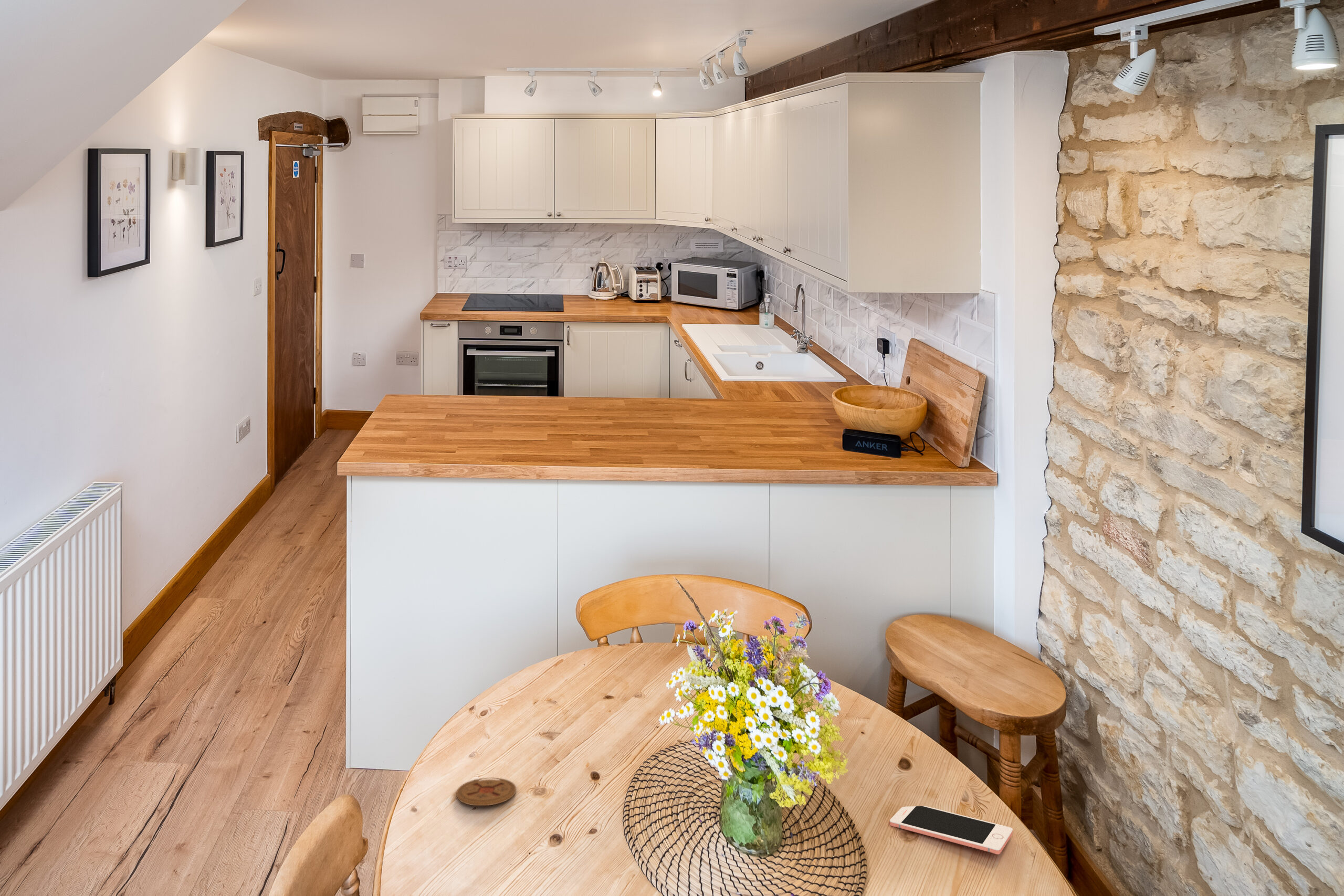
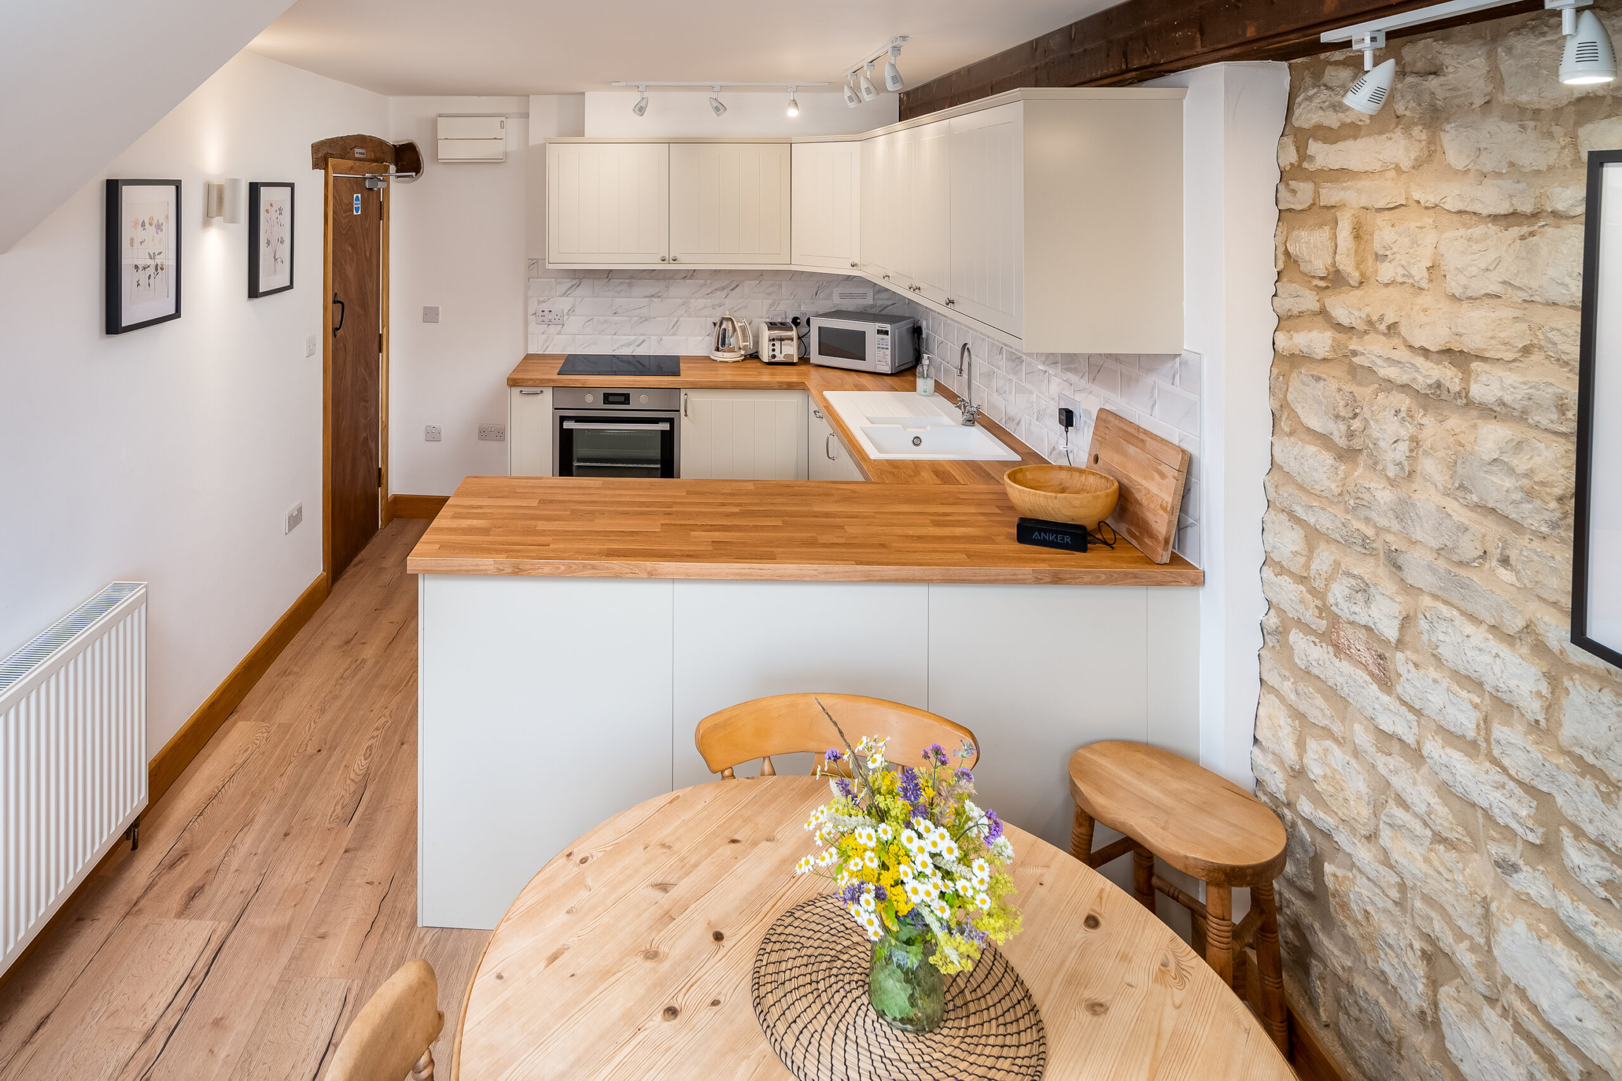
- cell phone [889,806,1013,855]
- coaster [456,777,517,806]
